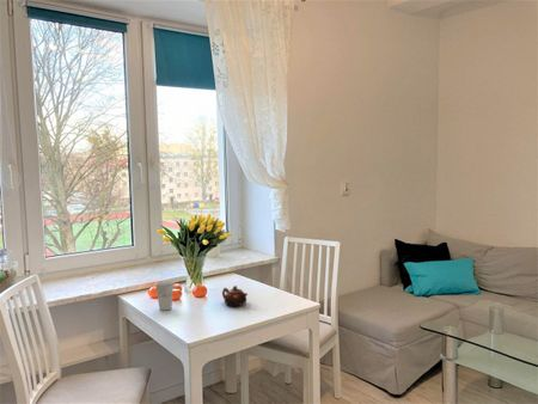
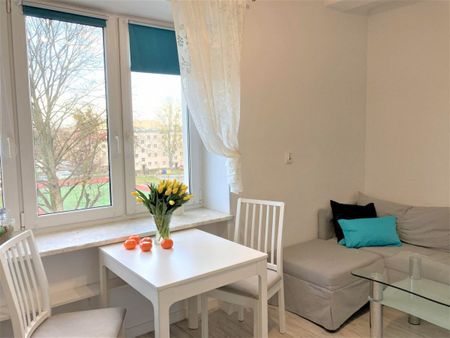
- cup [154,280,176,312]
- teapot [221,284,249,307]
